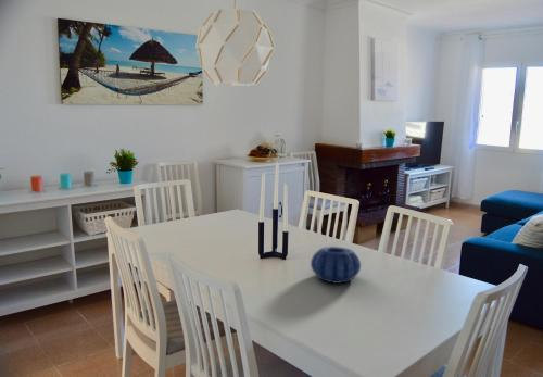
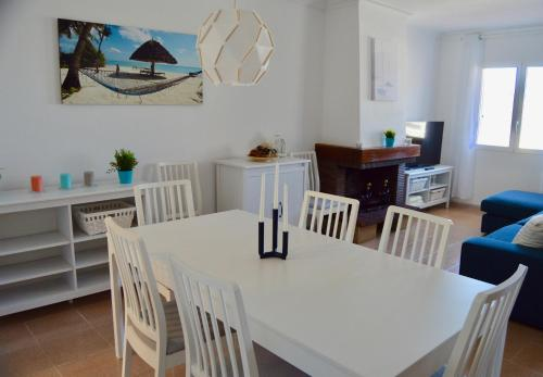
- decorative bowl [310,246,362,285]
